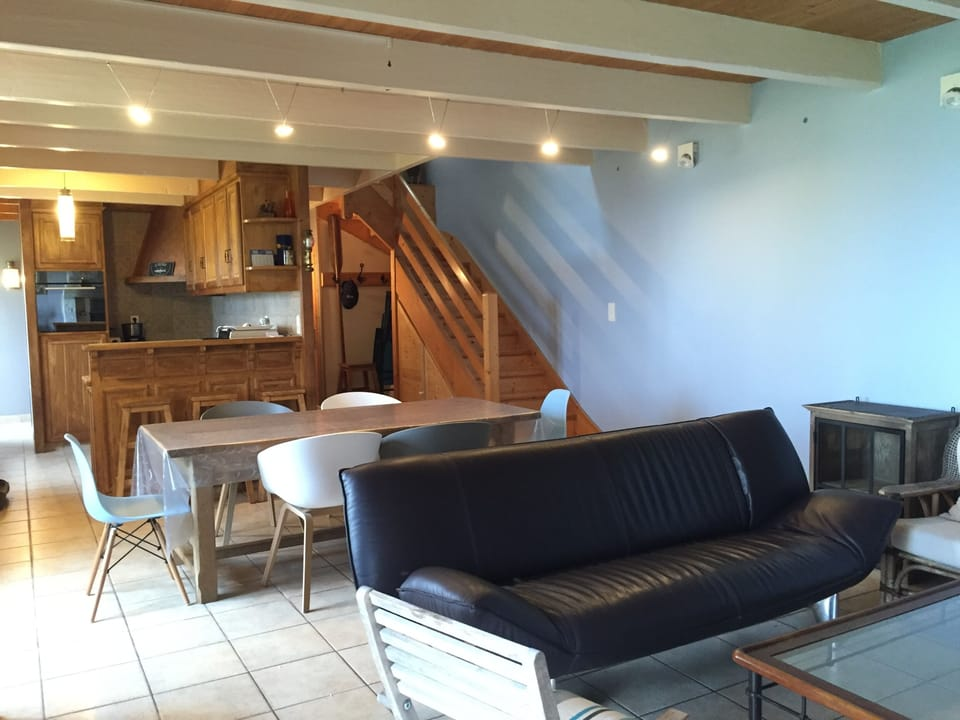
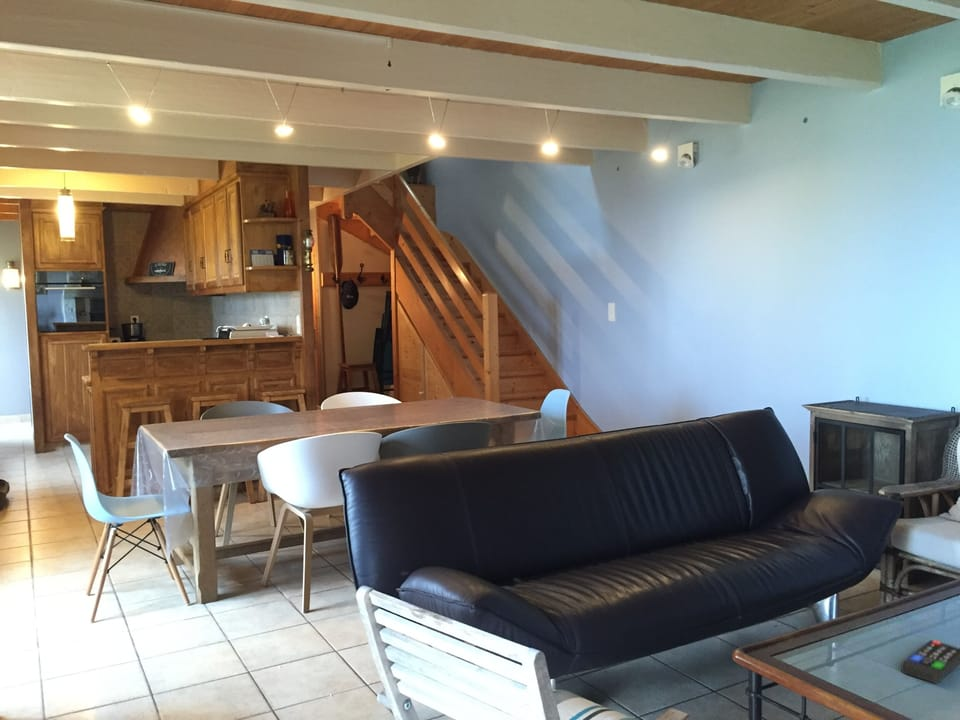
+ remote control [900,639,960,684]
